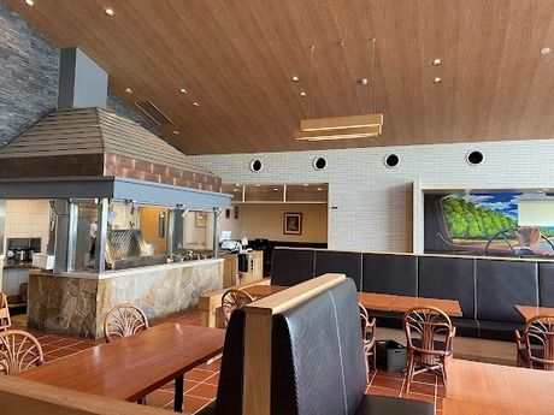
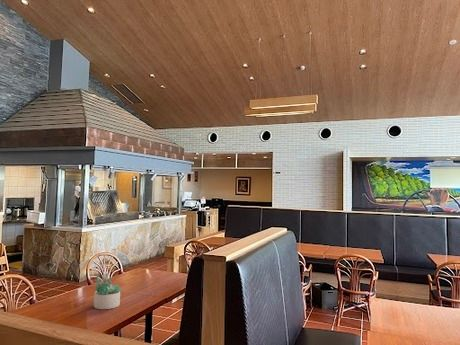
+ succulent plant [93,272,123,310]
